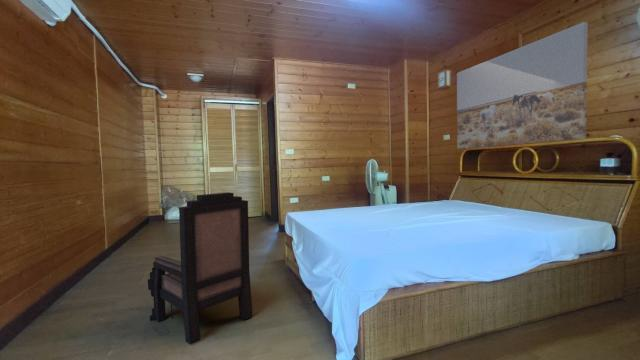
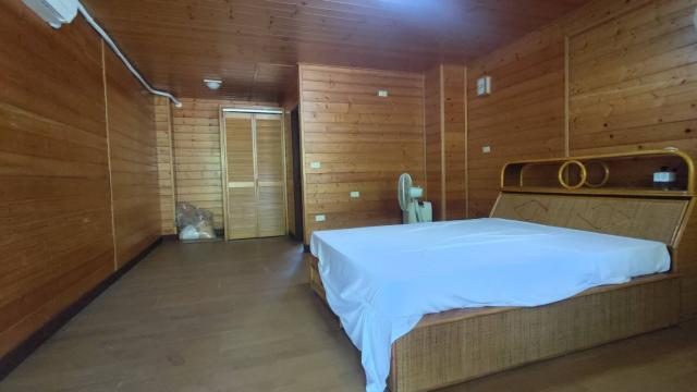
- armchair [147,191,254,345]
- wall art [456,21,589,150]
